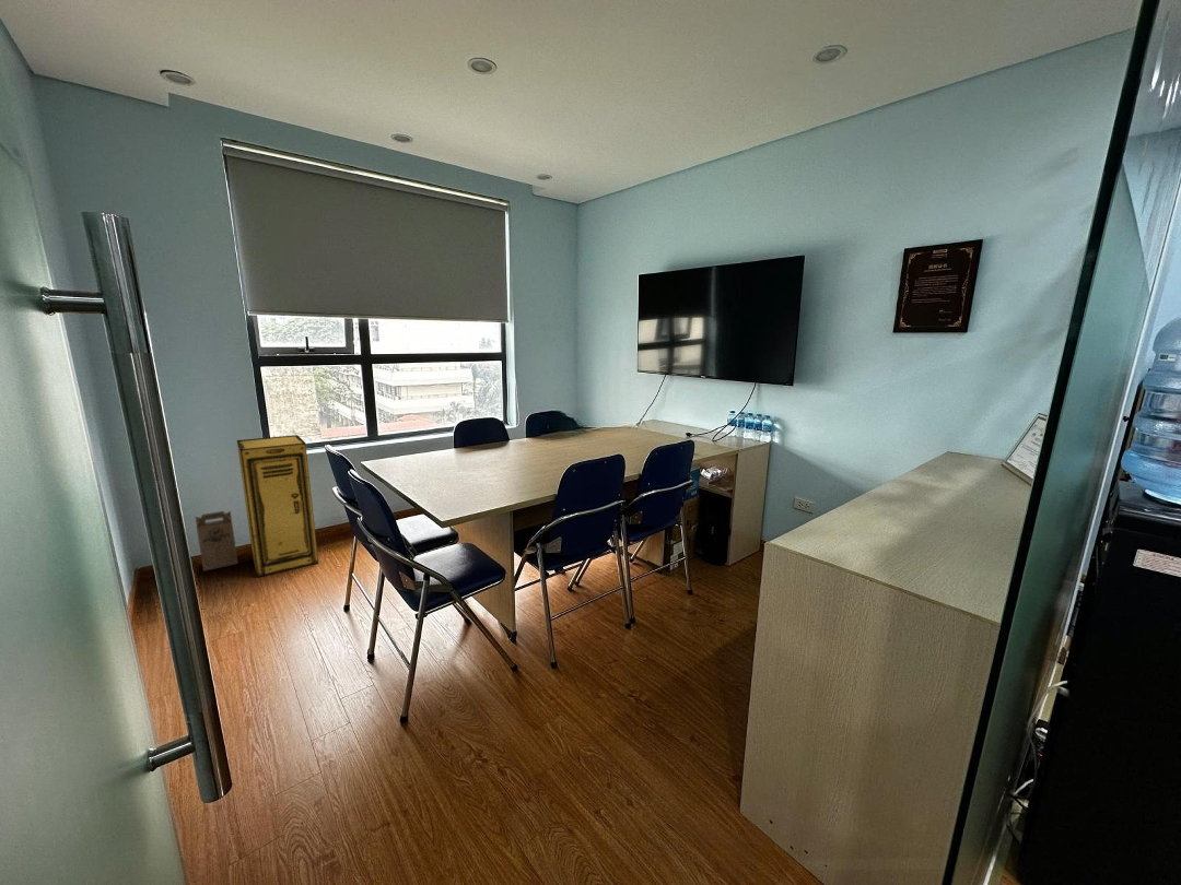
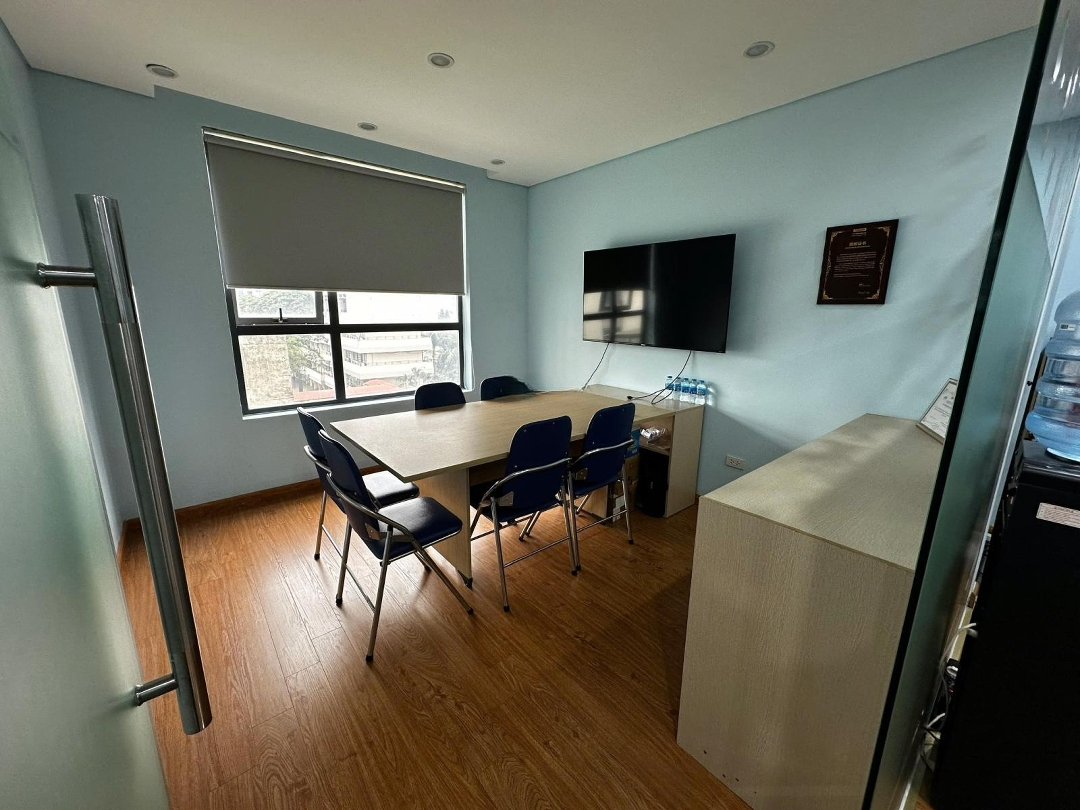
- storage cabinet [236,434,319,578]
- cardboard box [195,510,239,573]
